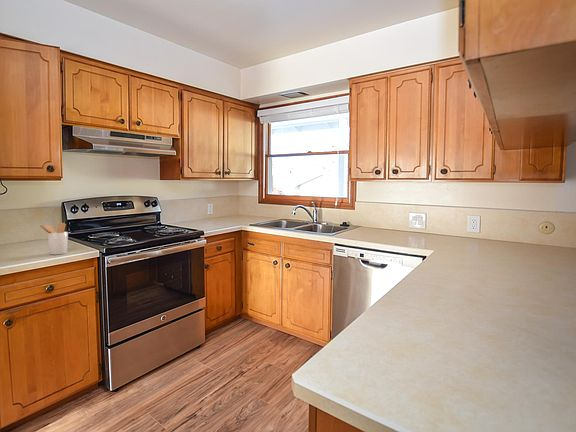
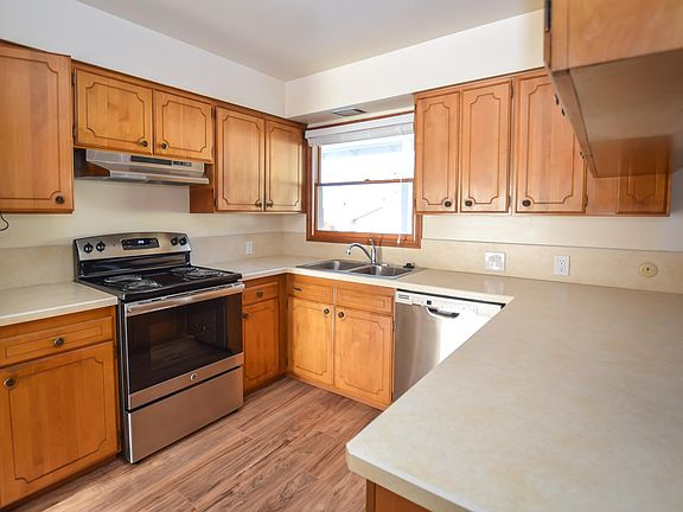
- utensil holder [37,222,69,256]
